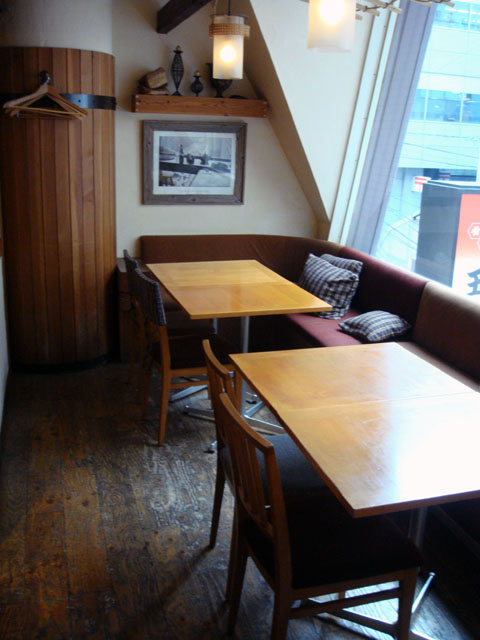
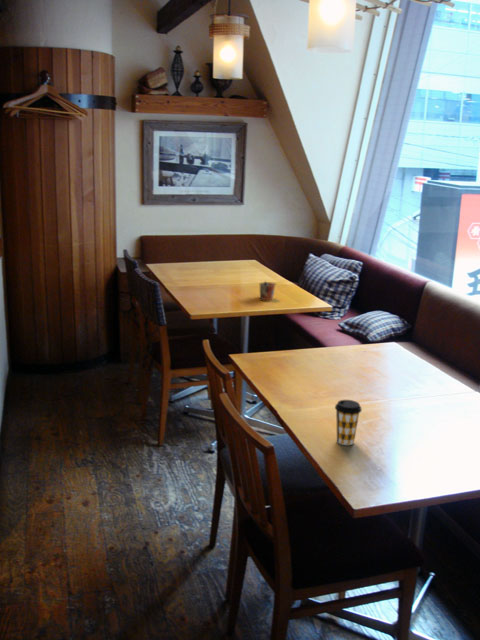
+ coffee cup [334,399,363,446]
+ mug [259,280,278,301]
